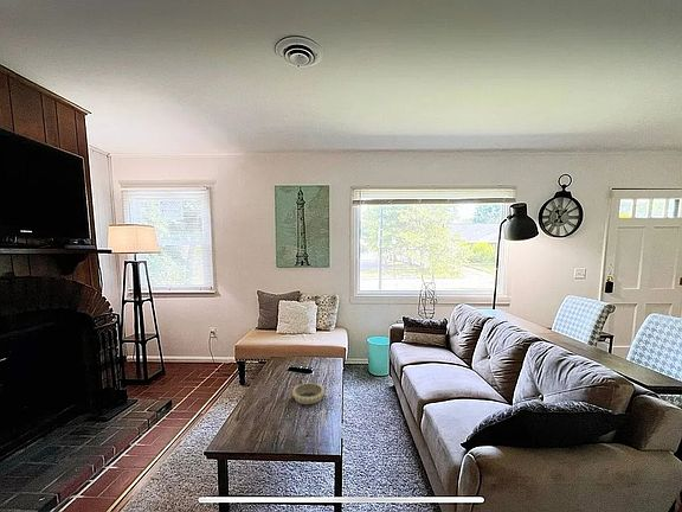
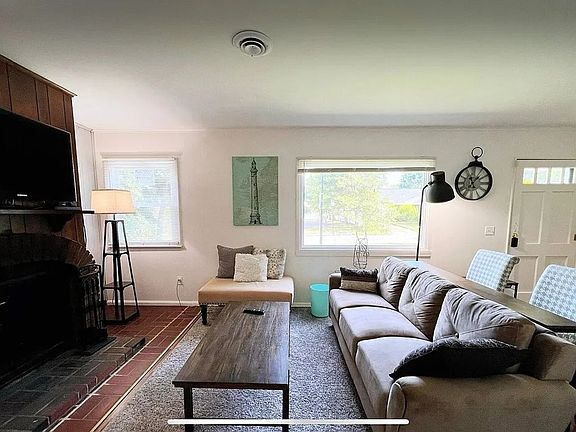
- decorative bowl [291,382,326,405]
